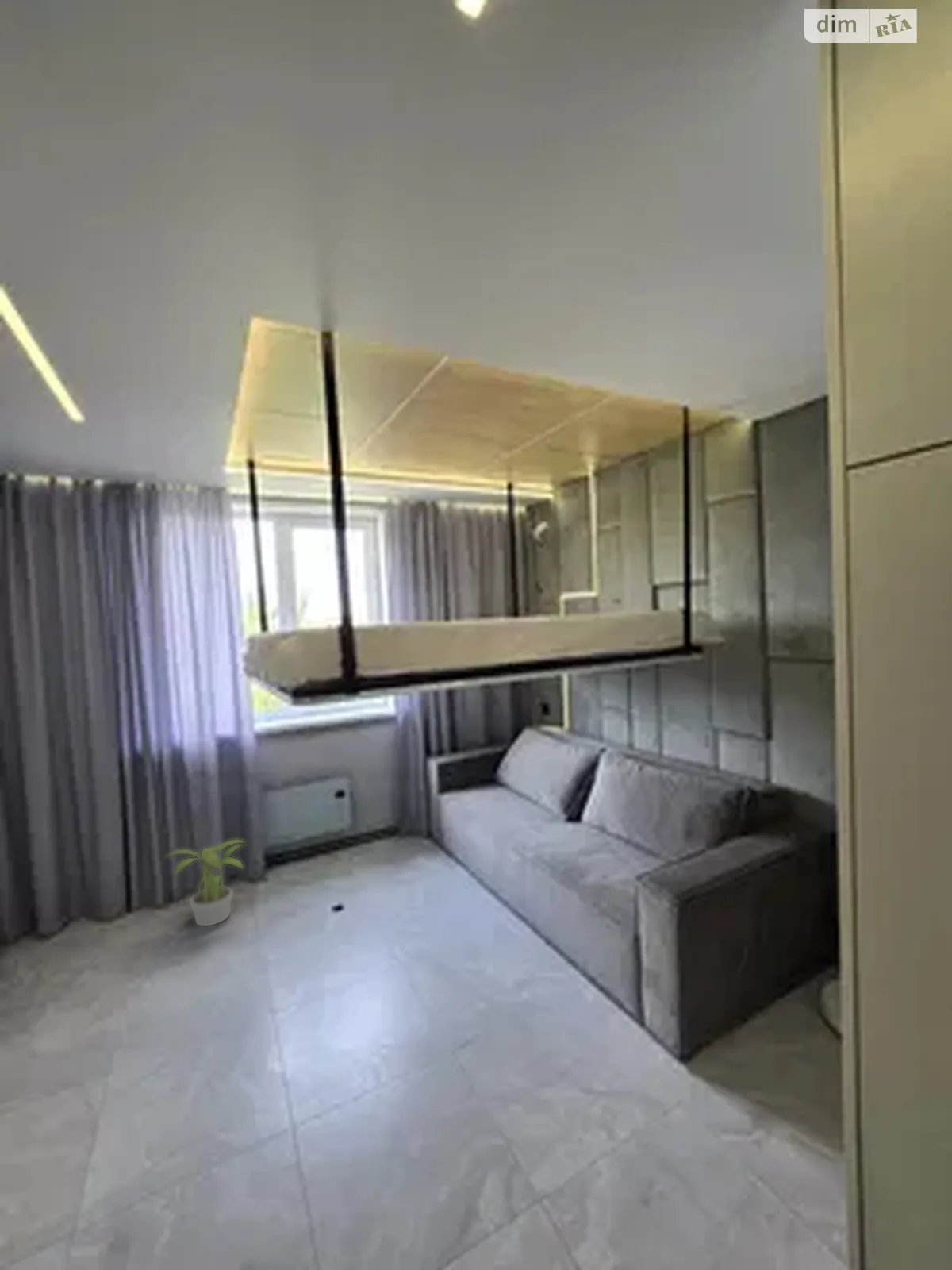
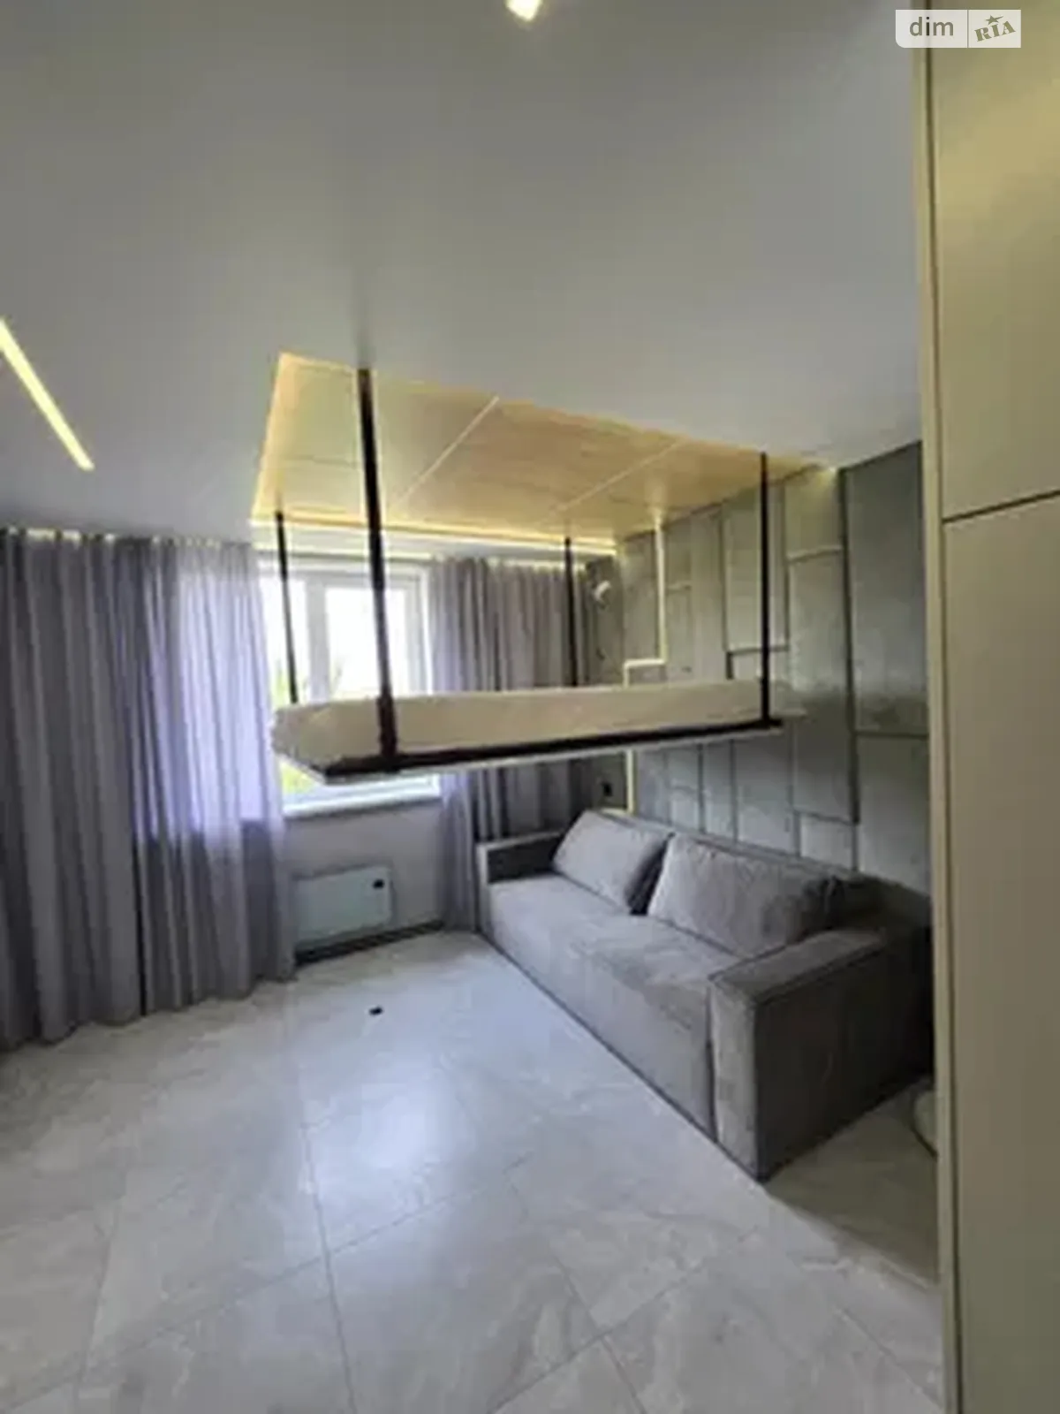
- potted plant [164,839,248,927]
